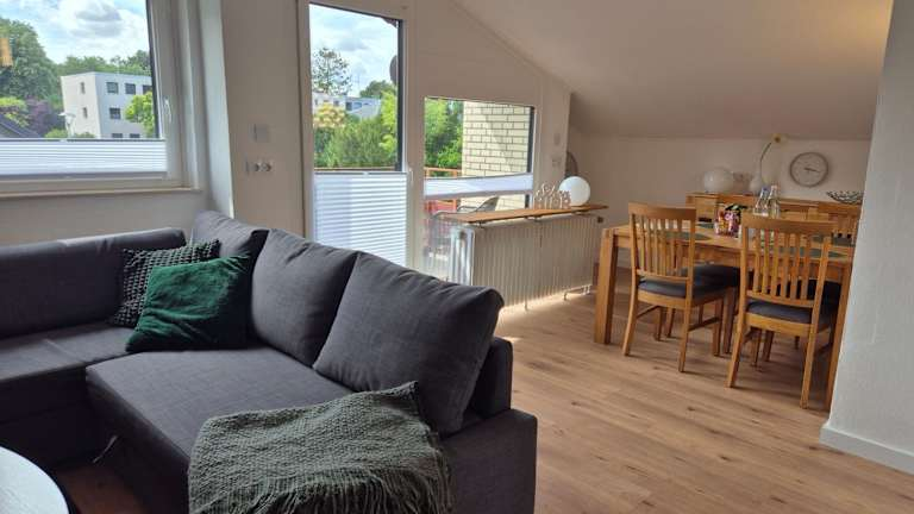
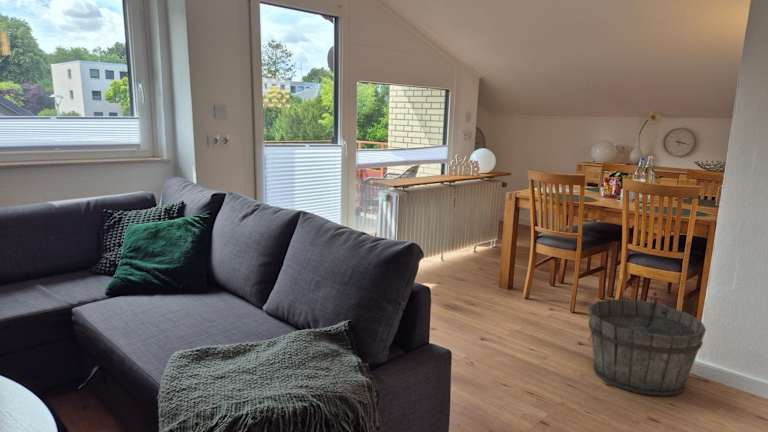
+ wooden bucket [588,291,707,397]
